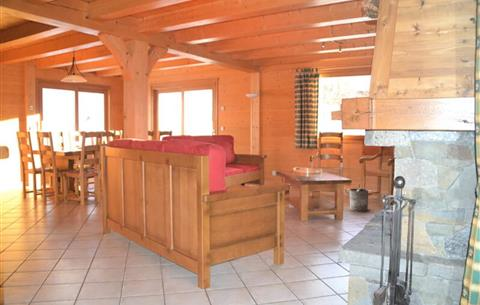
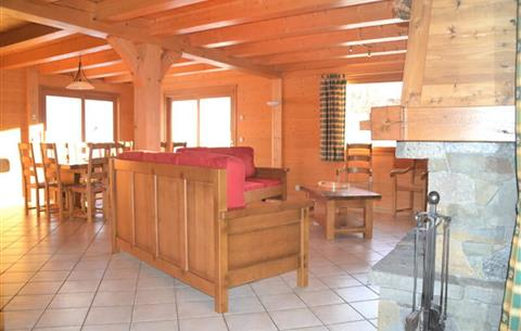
- bucket [344,183,374,212]
